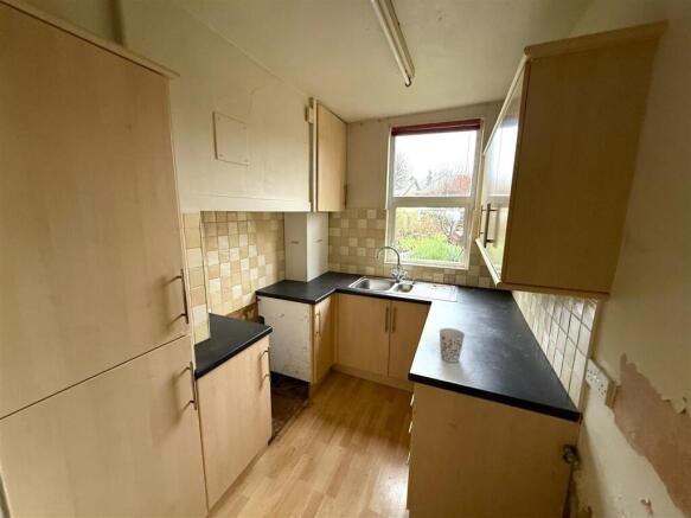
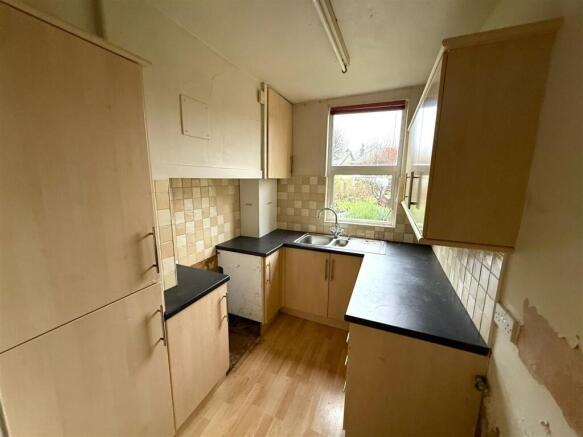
- cup [439,327,466,364]
